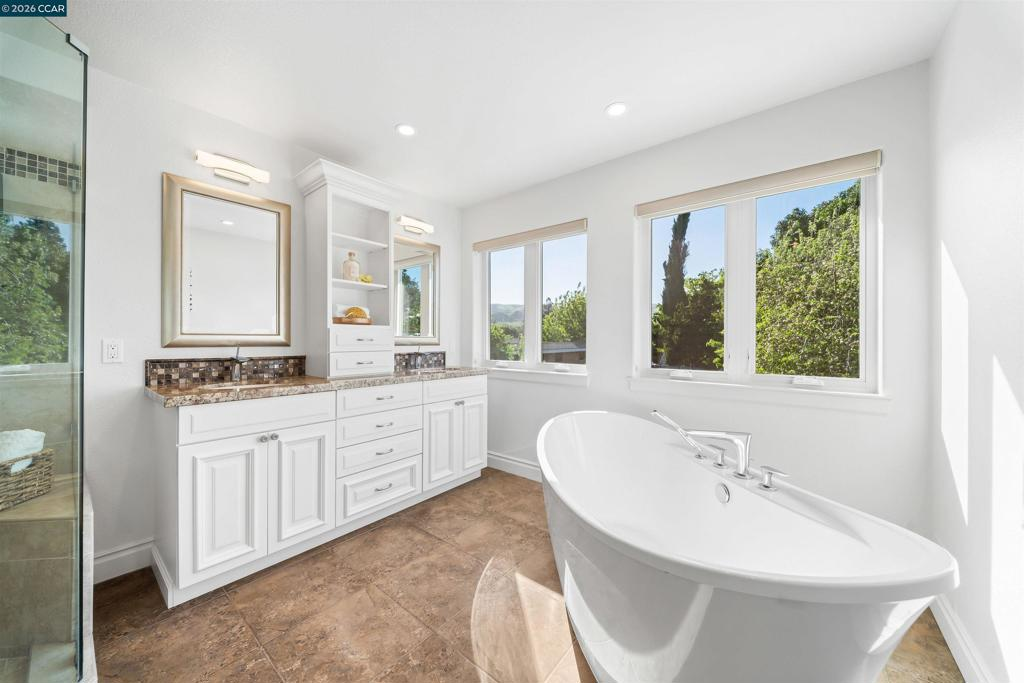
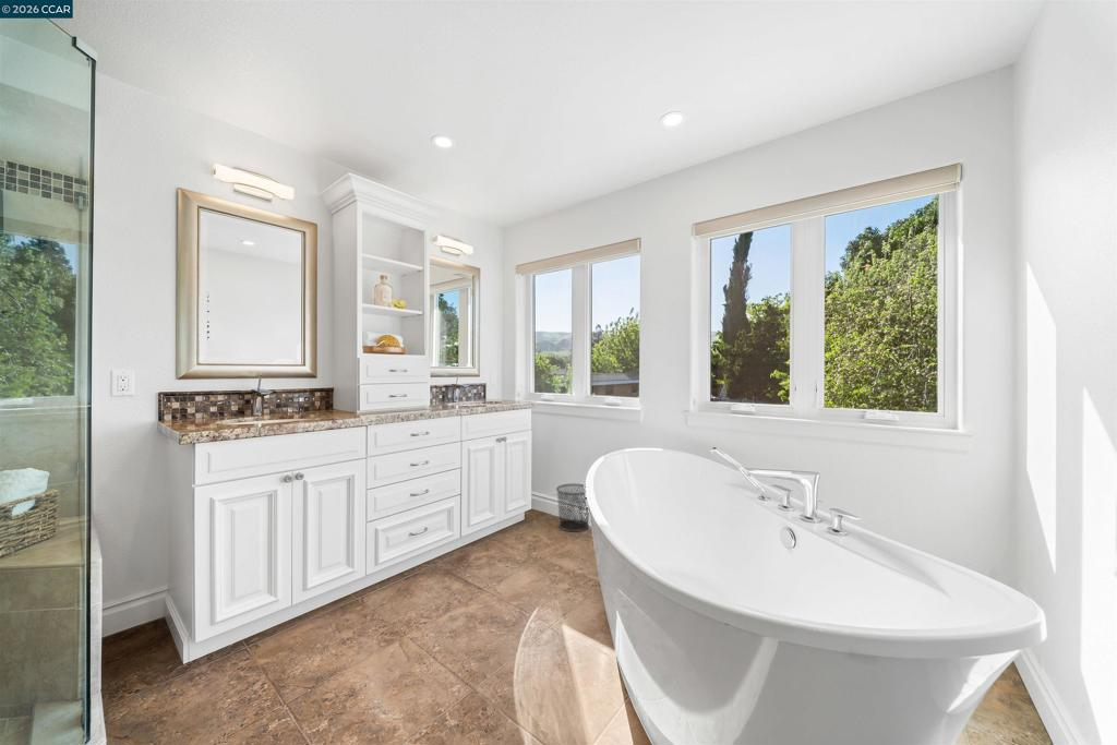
+ waste bin [555,483,590,532]
